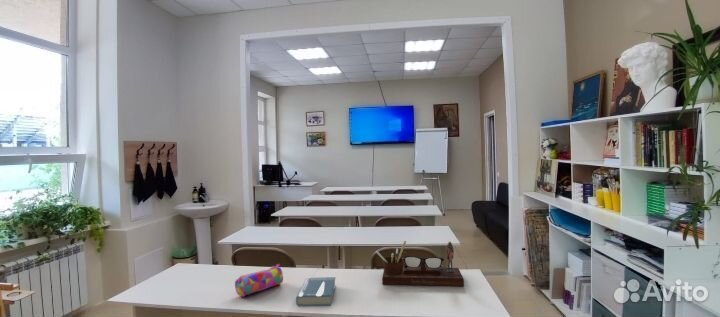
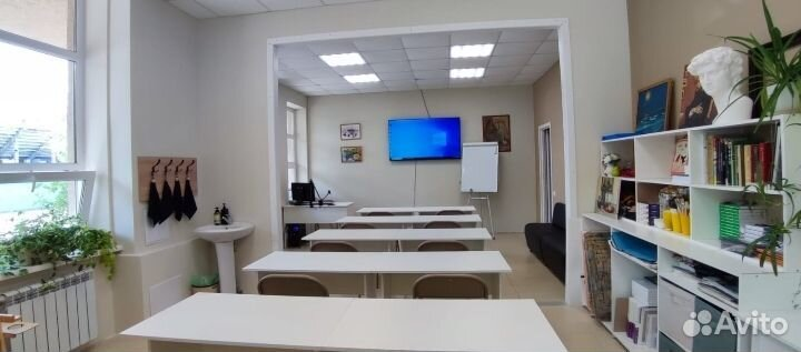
- hardback book [295,276,337,308]
- pencil case [234,263,284,298]
- desk organizer [375,240,465,287]
